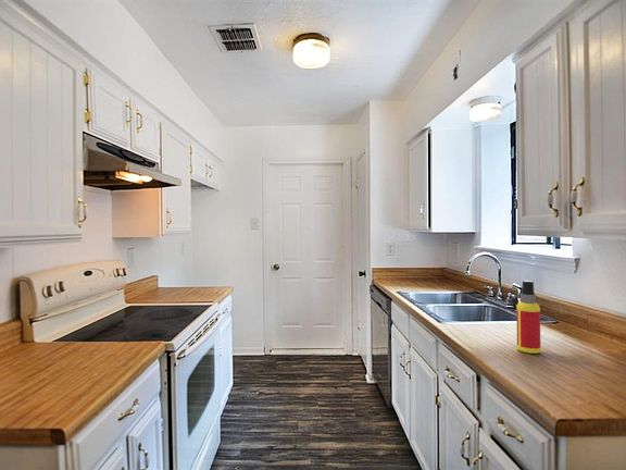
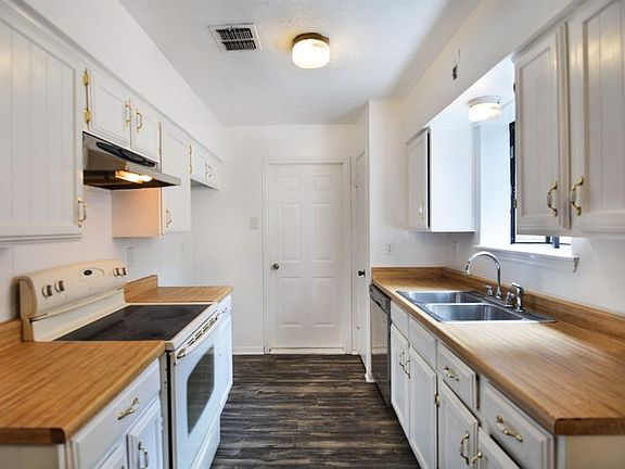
- spray bottle [515,280,541,355]
